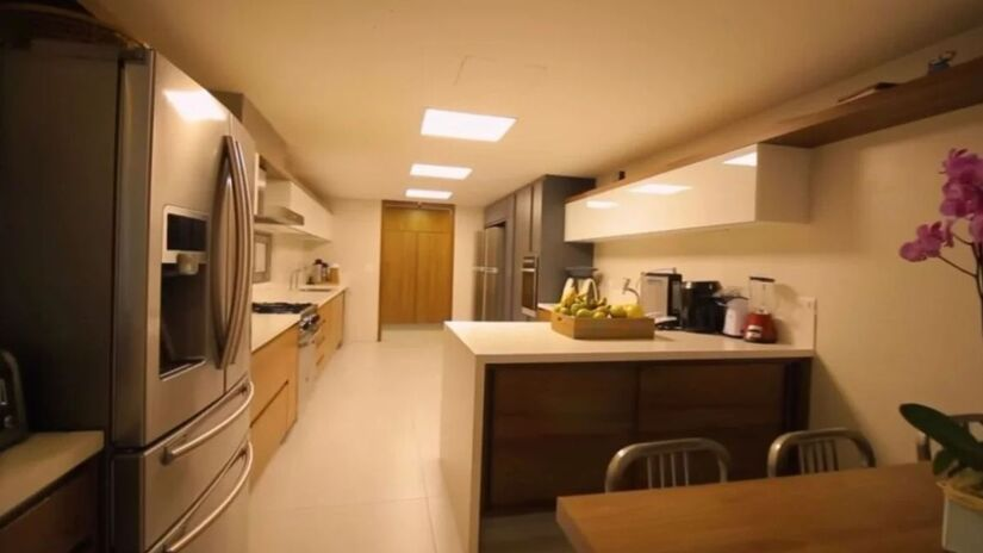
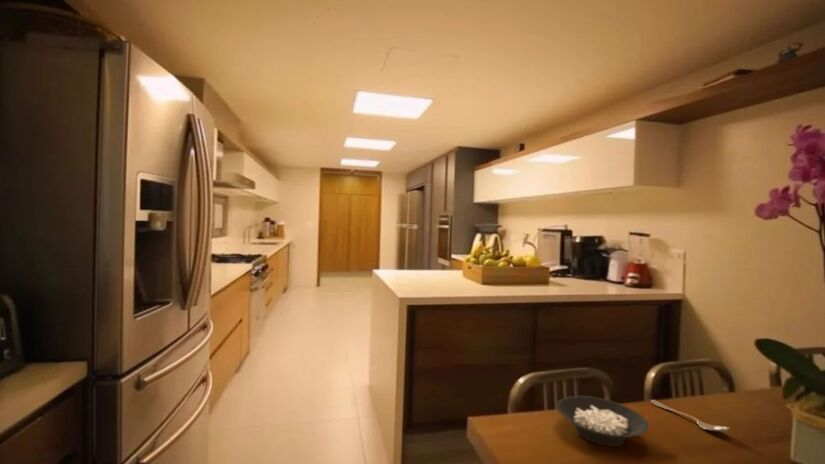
+ spoon [650,399,730,432]
+ cereal bowl [555,395,649,447]
